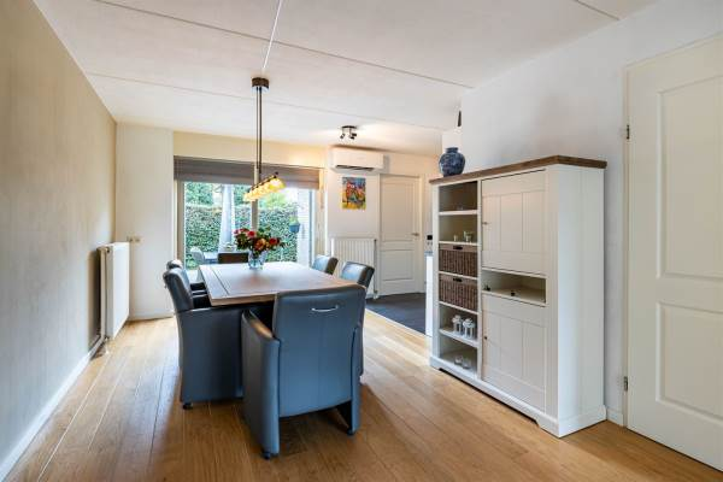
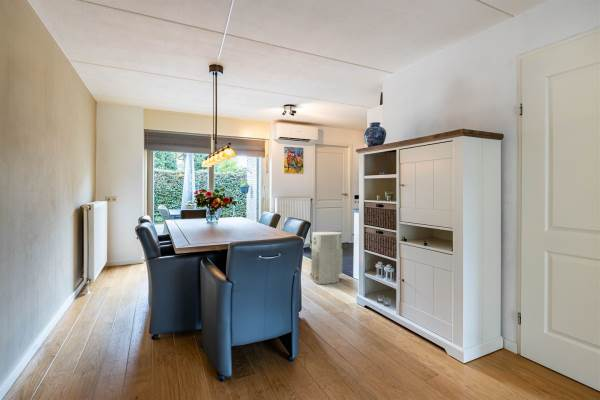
+ air purifier [308,231,344,285]
